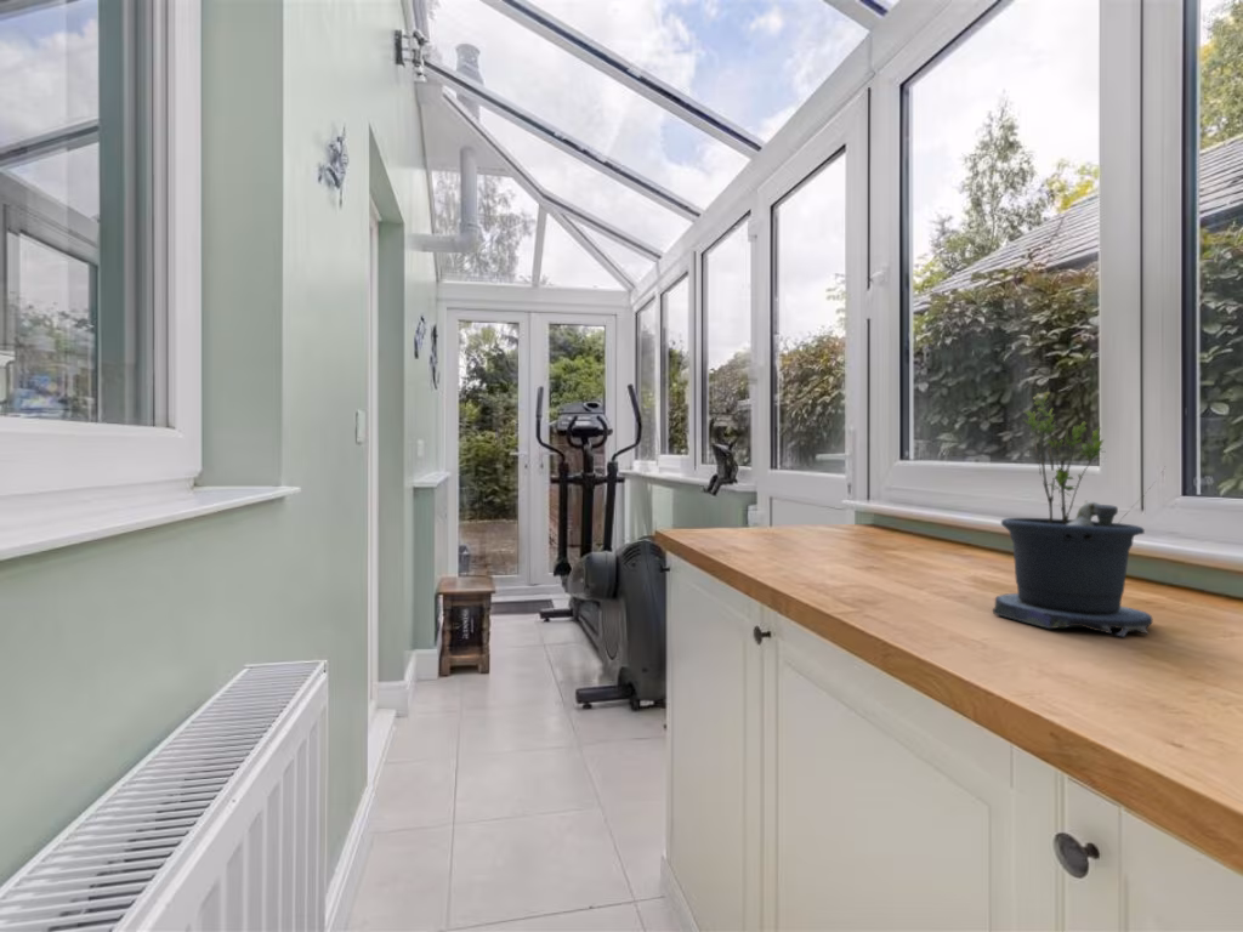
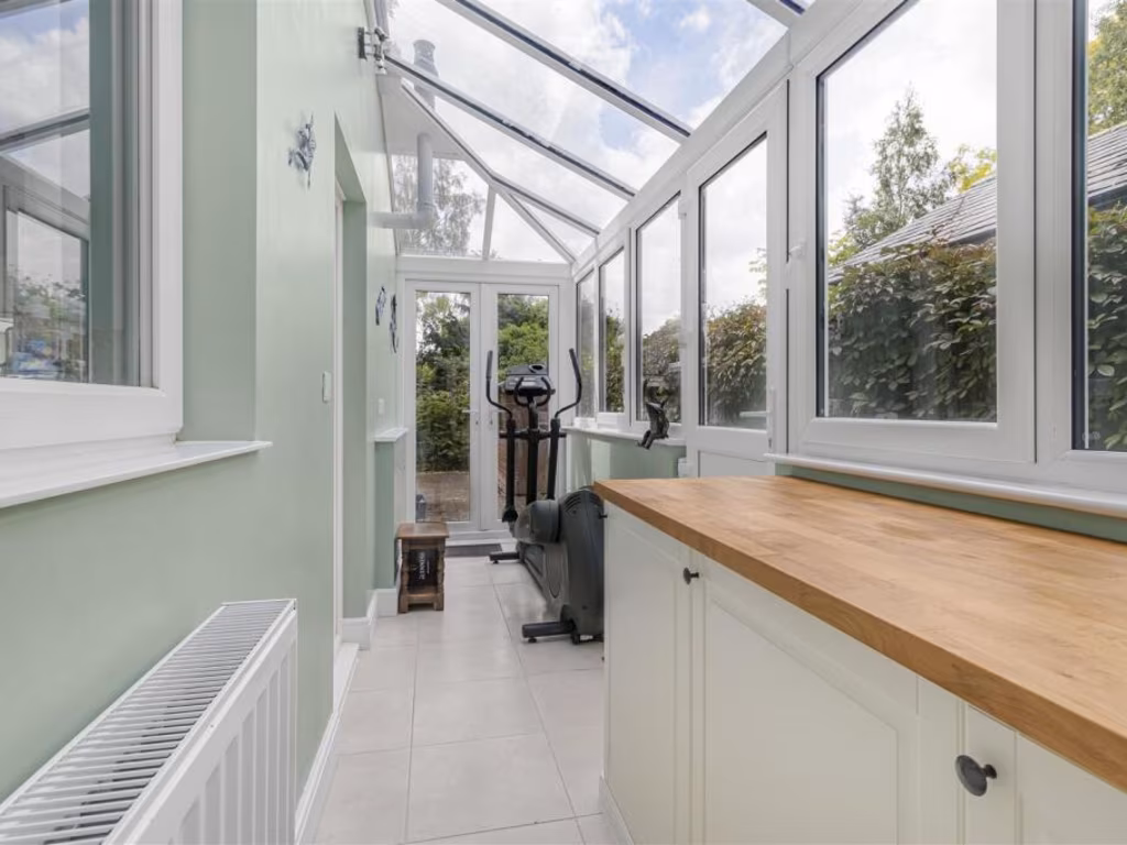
- potted plant [992,391,1167,638]
